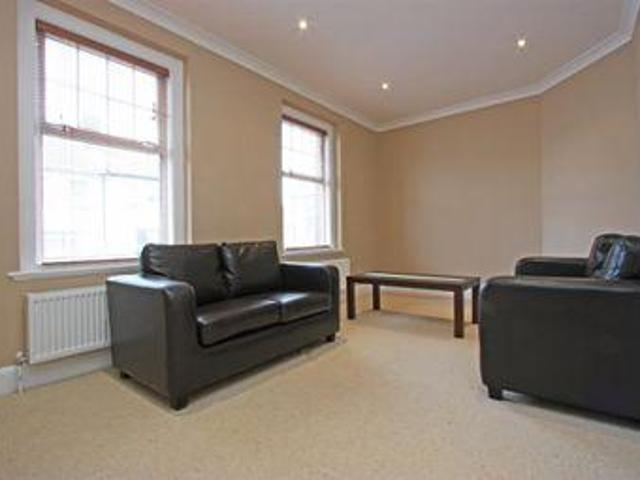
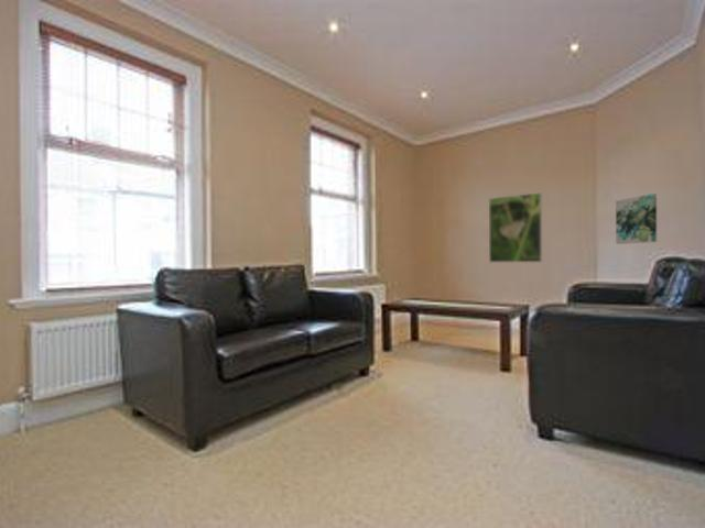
+ wall art [615,193,658,245]
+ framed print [488,191,543,263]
